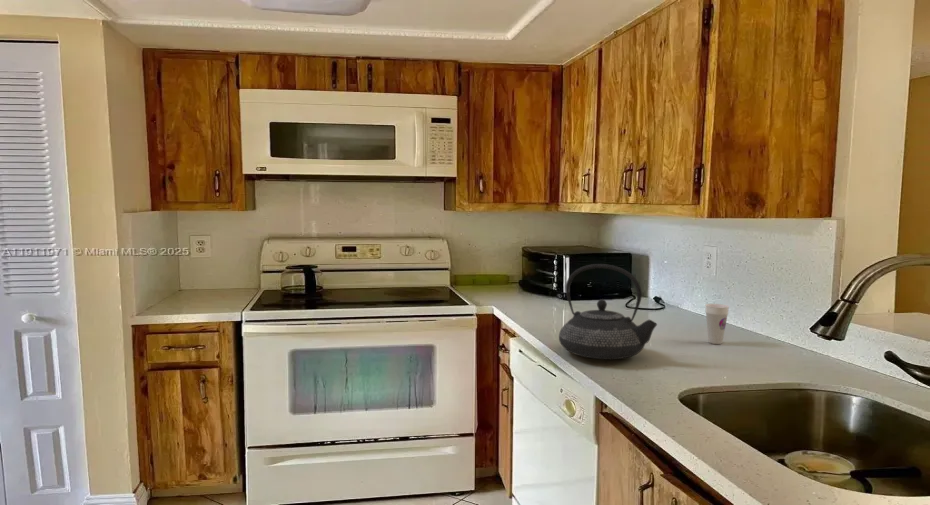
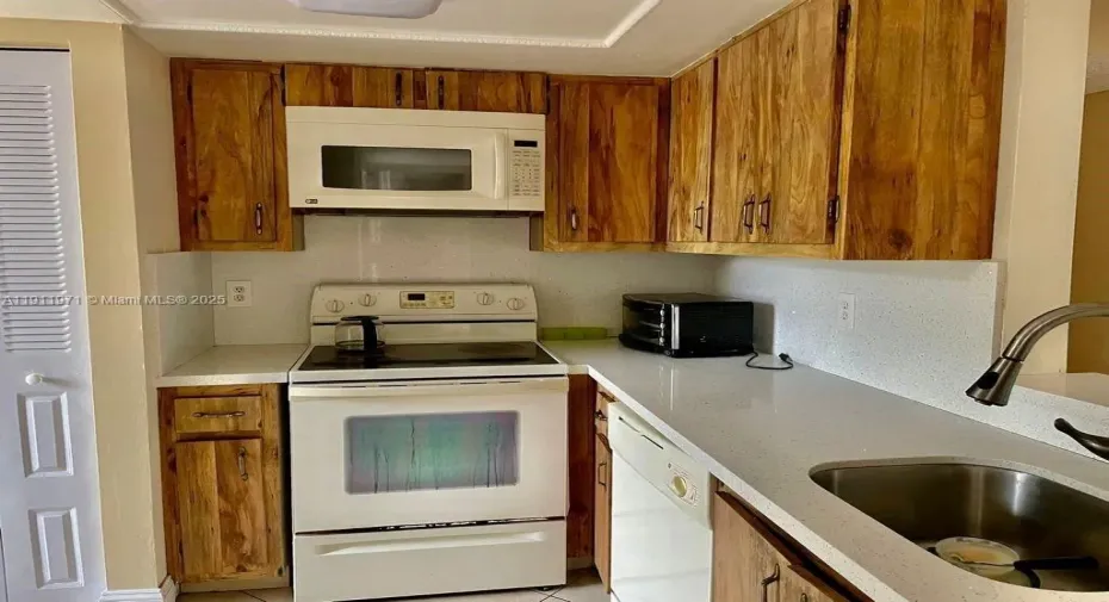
- teapot [558,263,658,360]
- cup [705,303,730,345]
